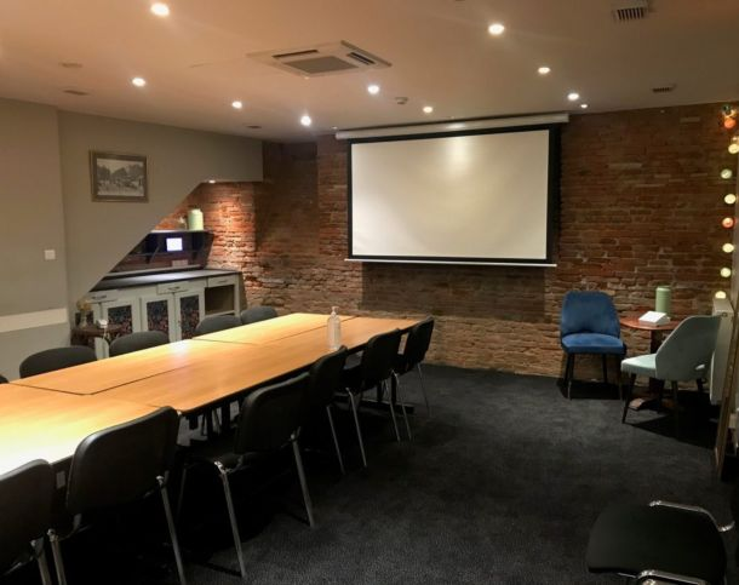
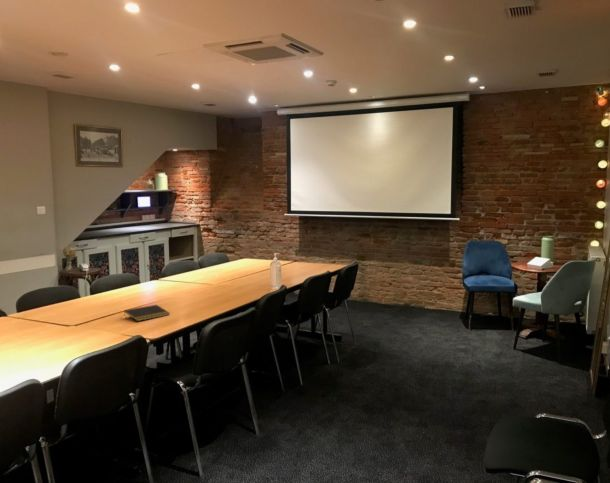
+ notepad [123,304,171,322]
